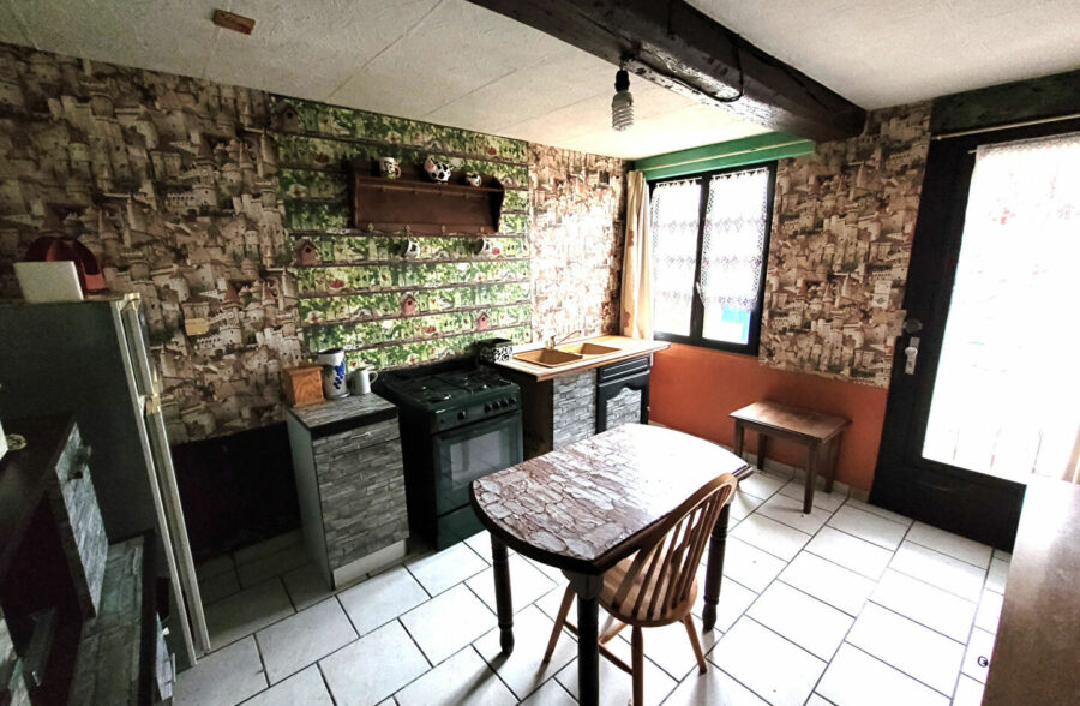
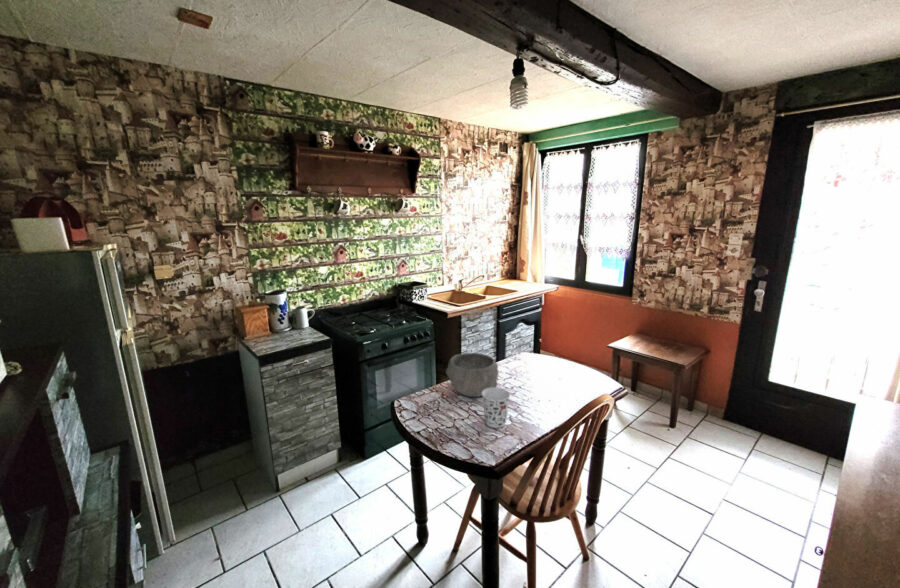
+ cup [482,387,511,429]
+ bowl [445,352,499,398]
